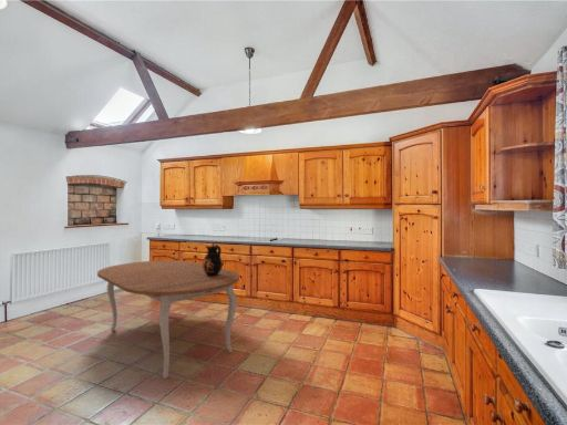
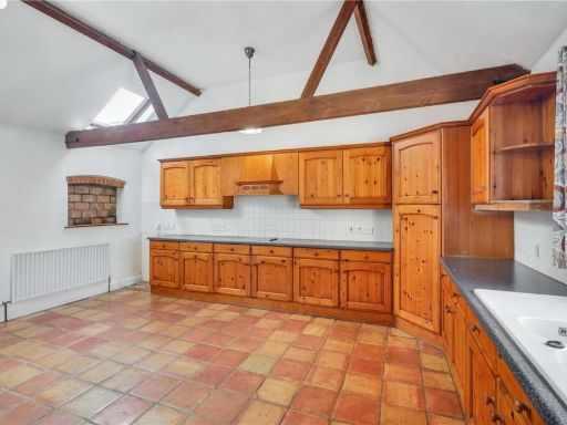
- dining table [96,259,240,380]
- ceramic jug [202,243,224,277]
